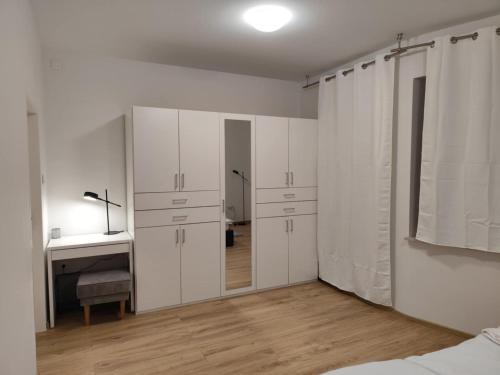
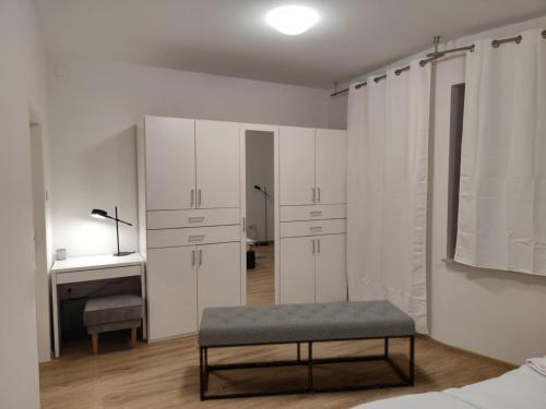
+ bench [197,299,417,402]
